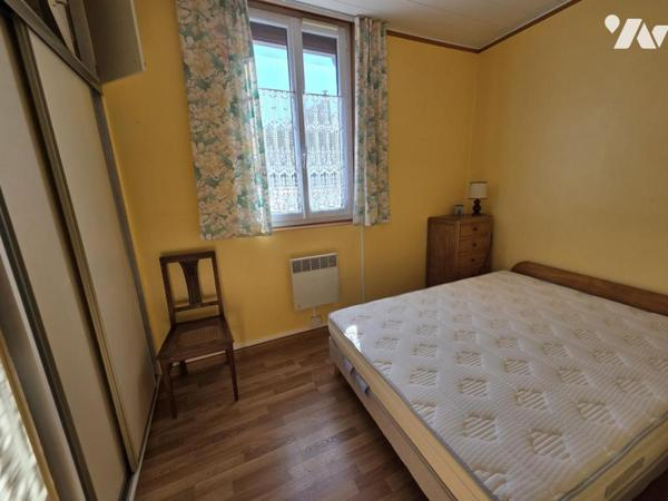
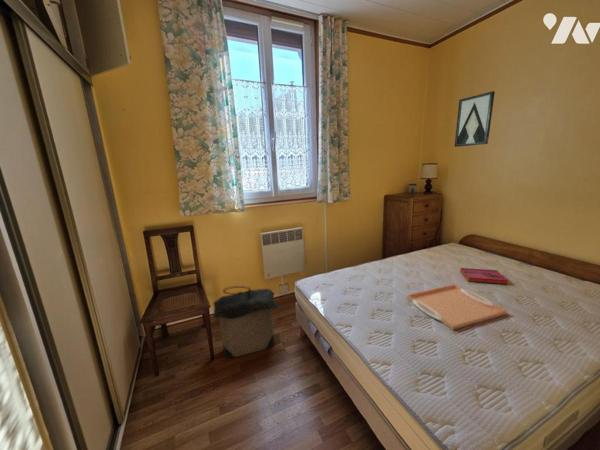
+ wall art [454,90,496,148]
+ hardback book [459,267,508,285]
+ serving tray [406,283,508,331]
+ laundry hamper [212,285,279,359]
